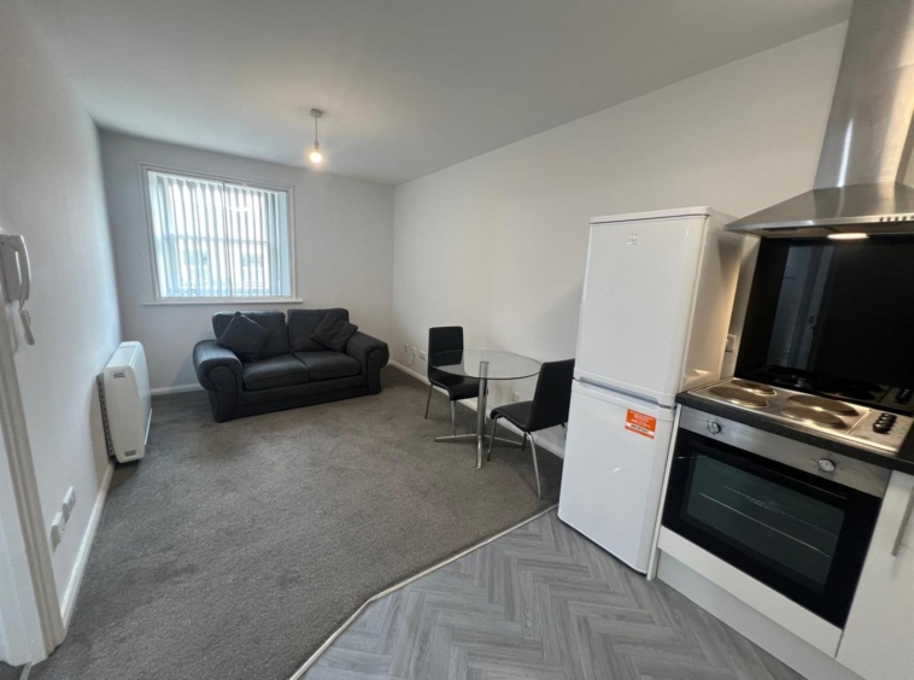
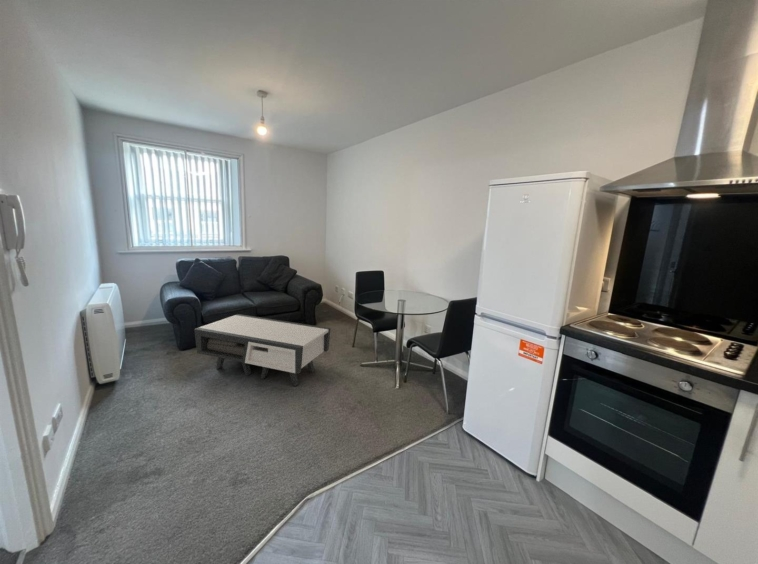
+ coffee table [193,313,332,387]
